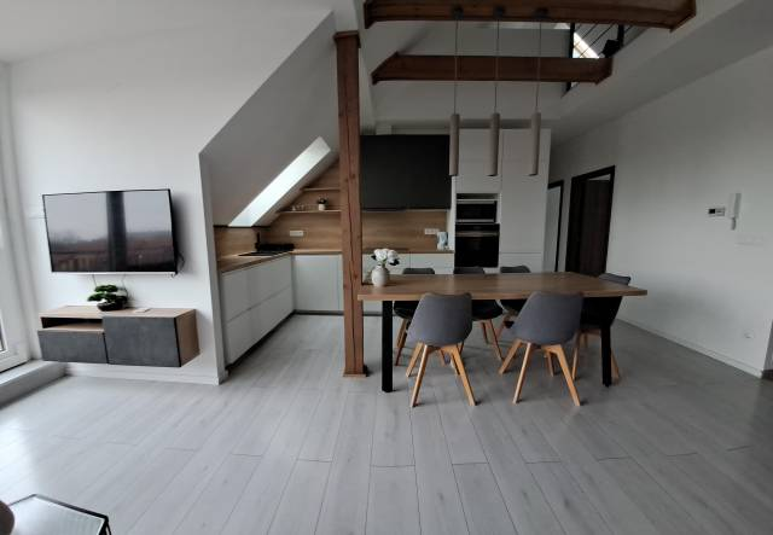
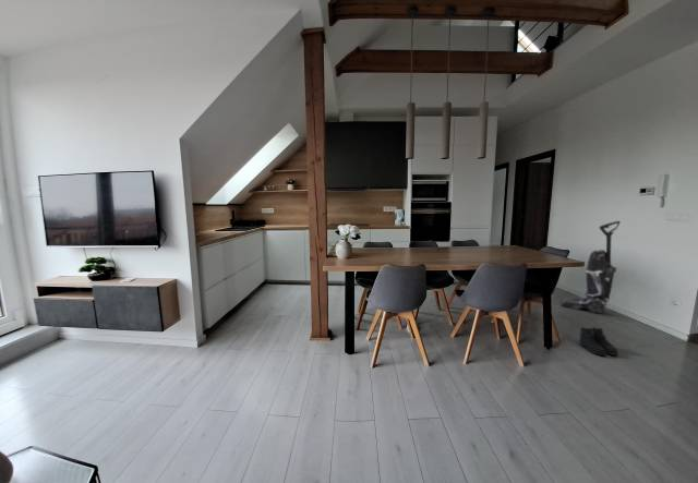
+ boots [578,326,619,357]
+ vacuum cleaner [561,220,622,314]
